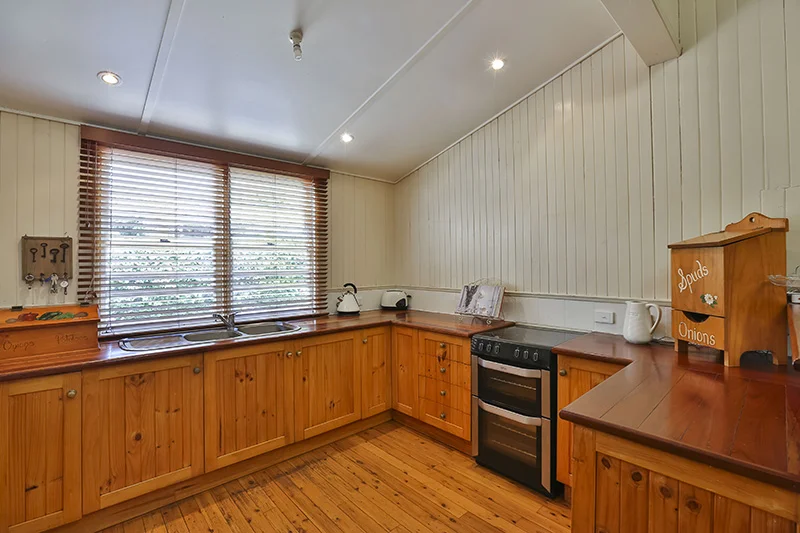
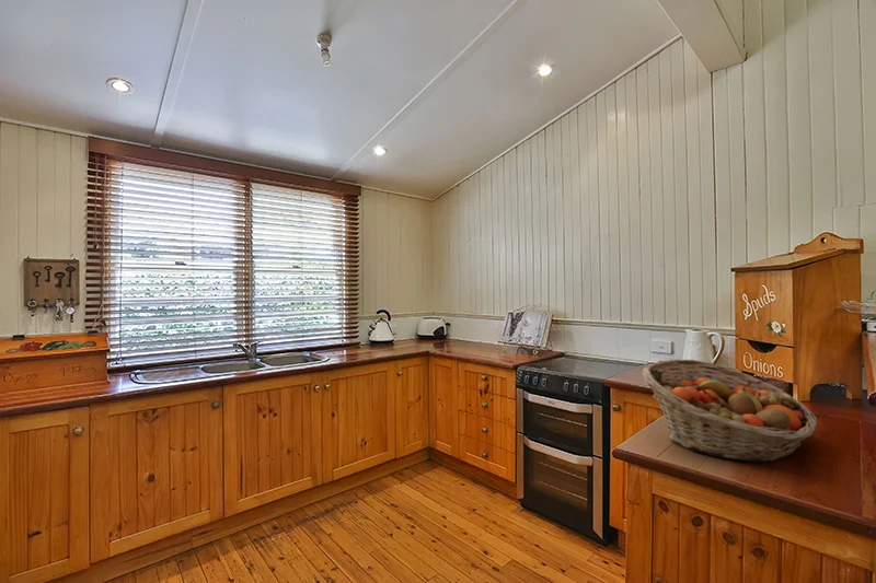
+ fruit basket [642,359,819,464]
